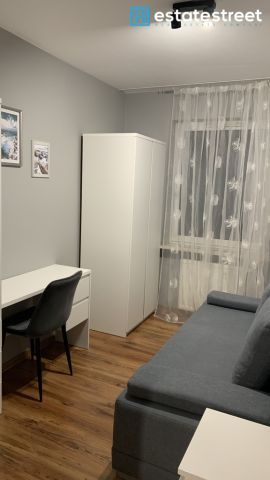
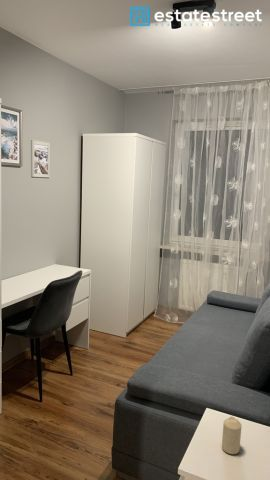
+ candle [221,416,243,455]
